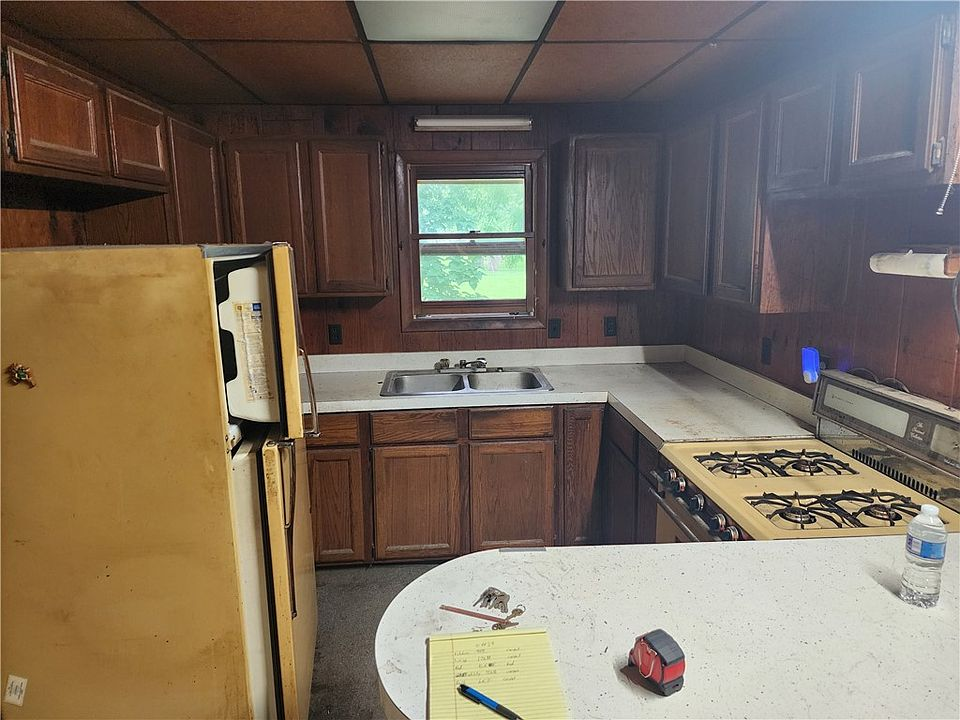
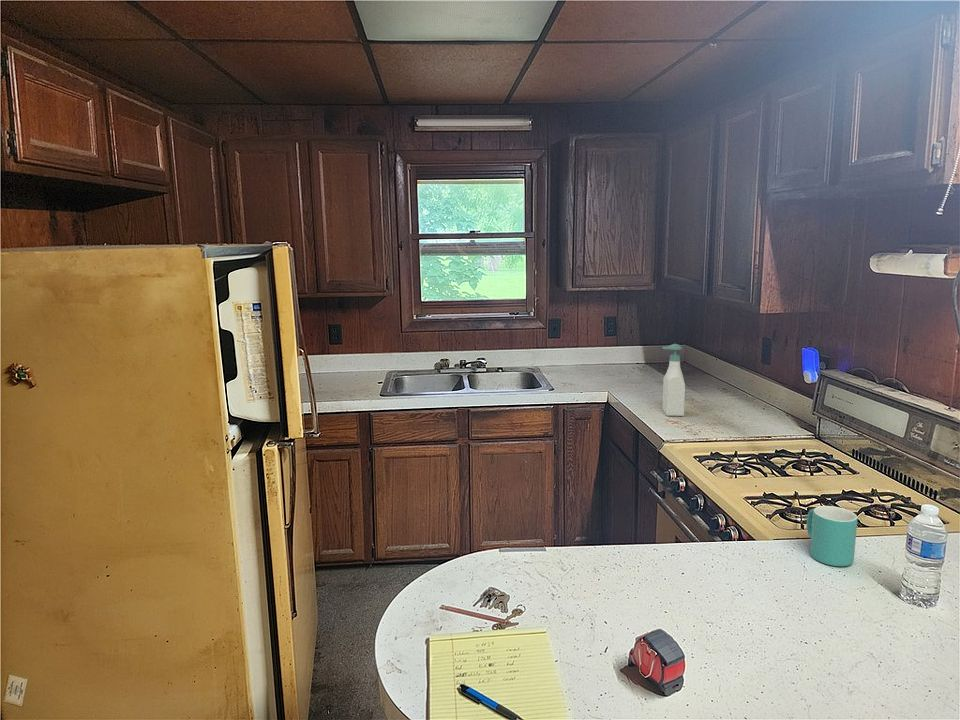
+ soap bottle [661,343,686,417]
+ mug [806,505,858,567]
